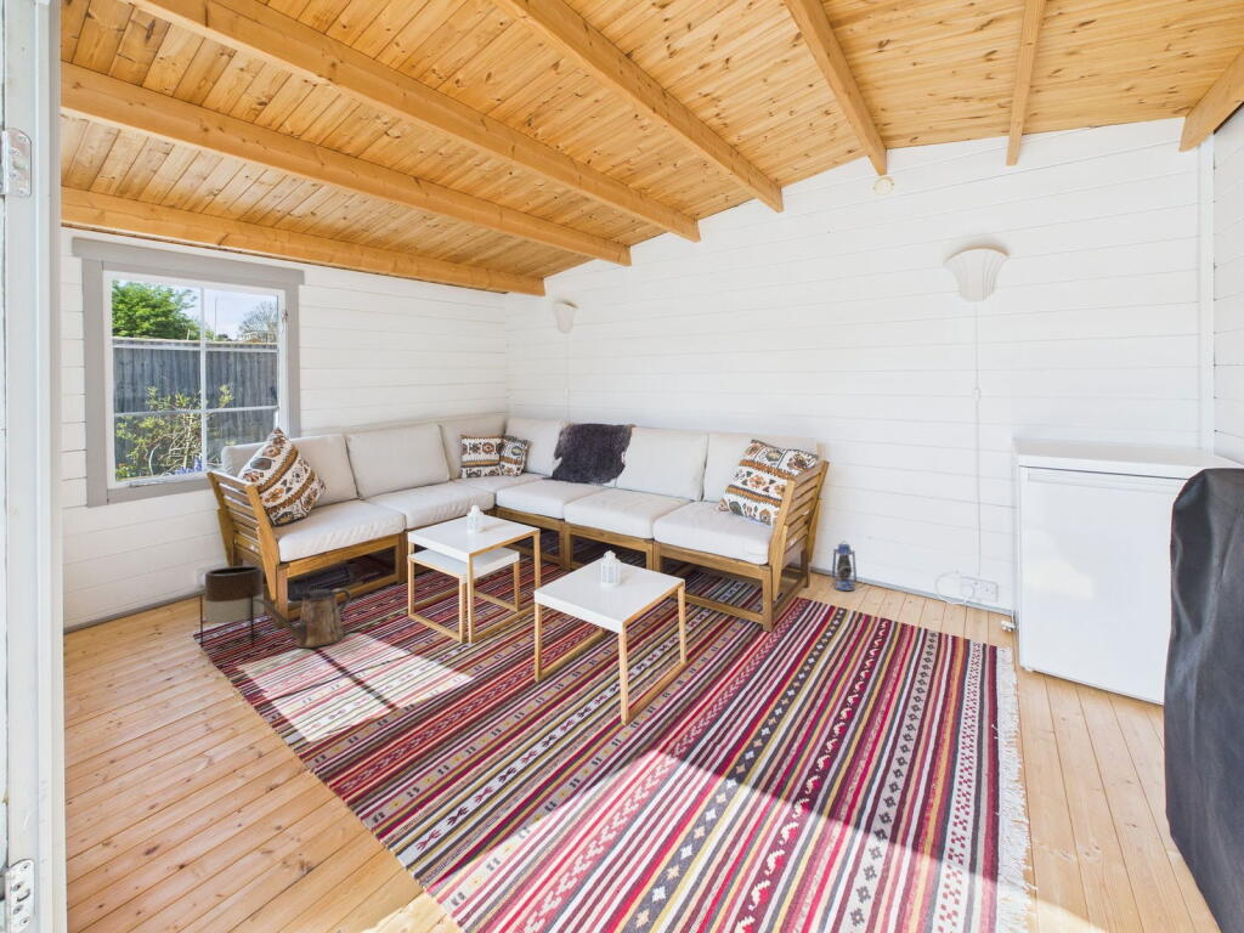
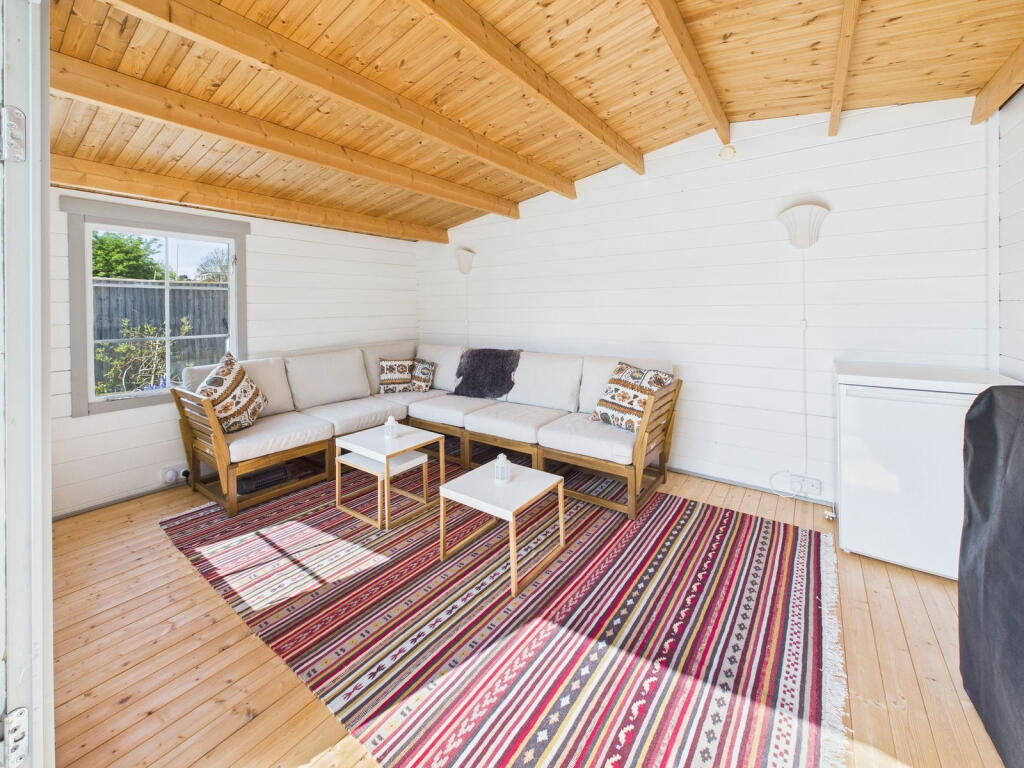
- lantern [831,539,858,592]
- planter [199,565,265,649]
- watering can [254,588,352,649]
